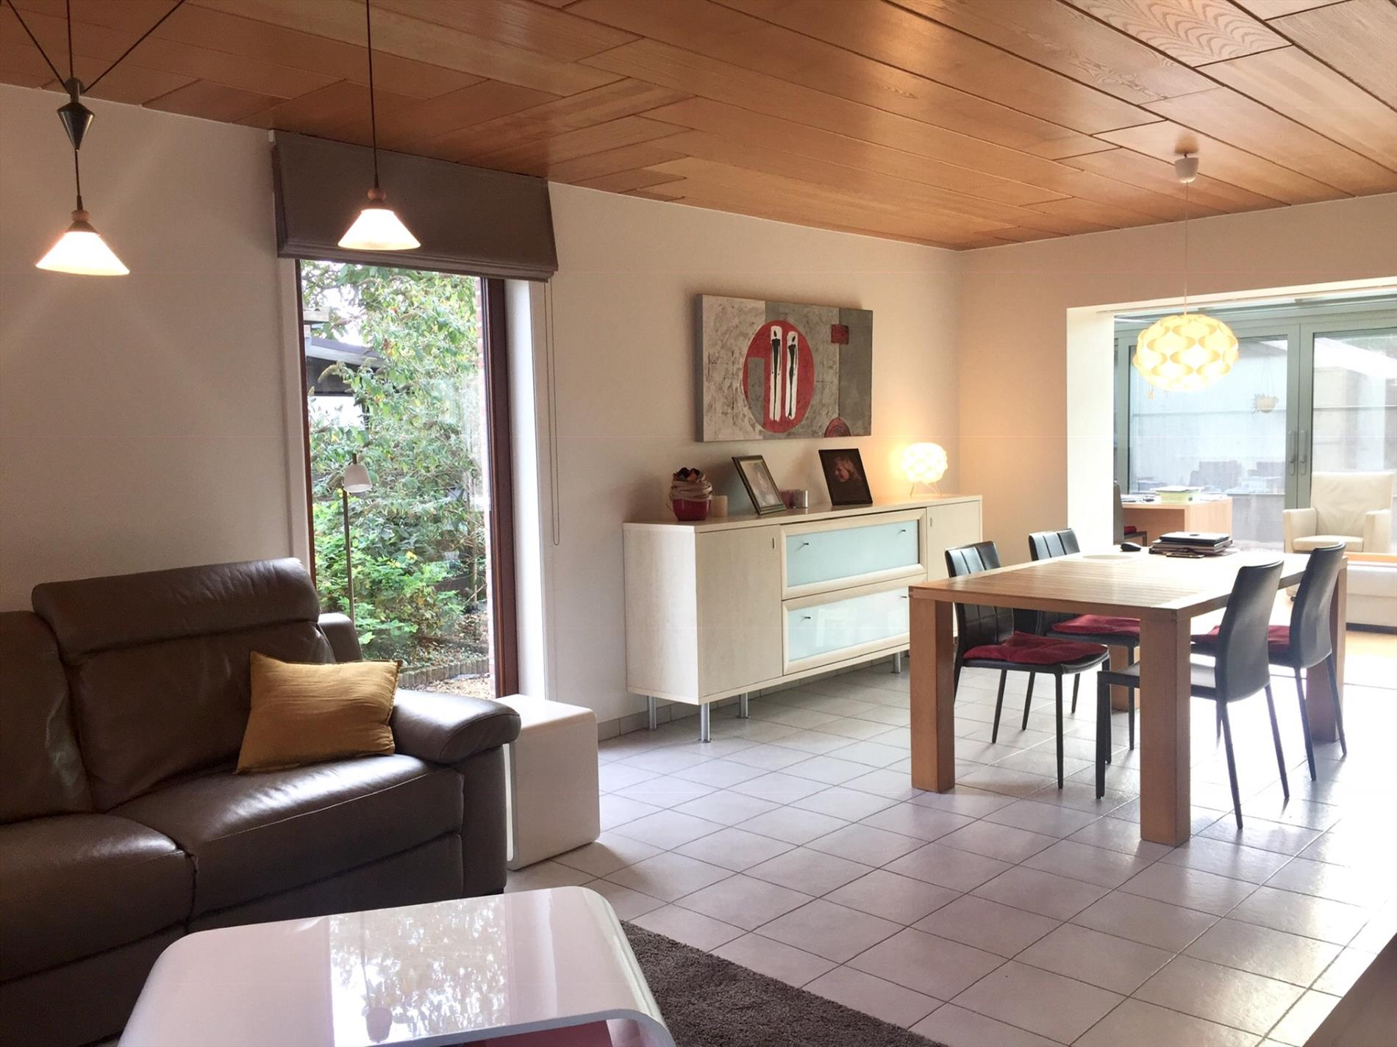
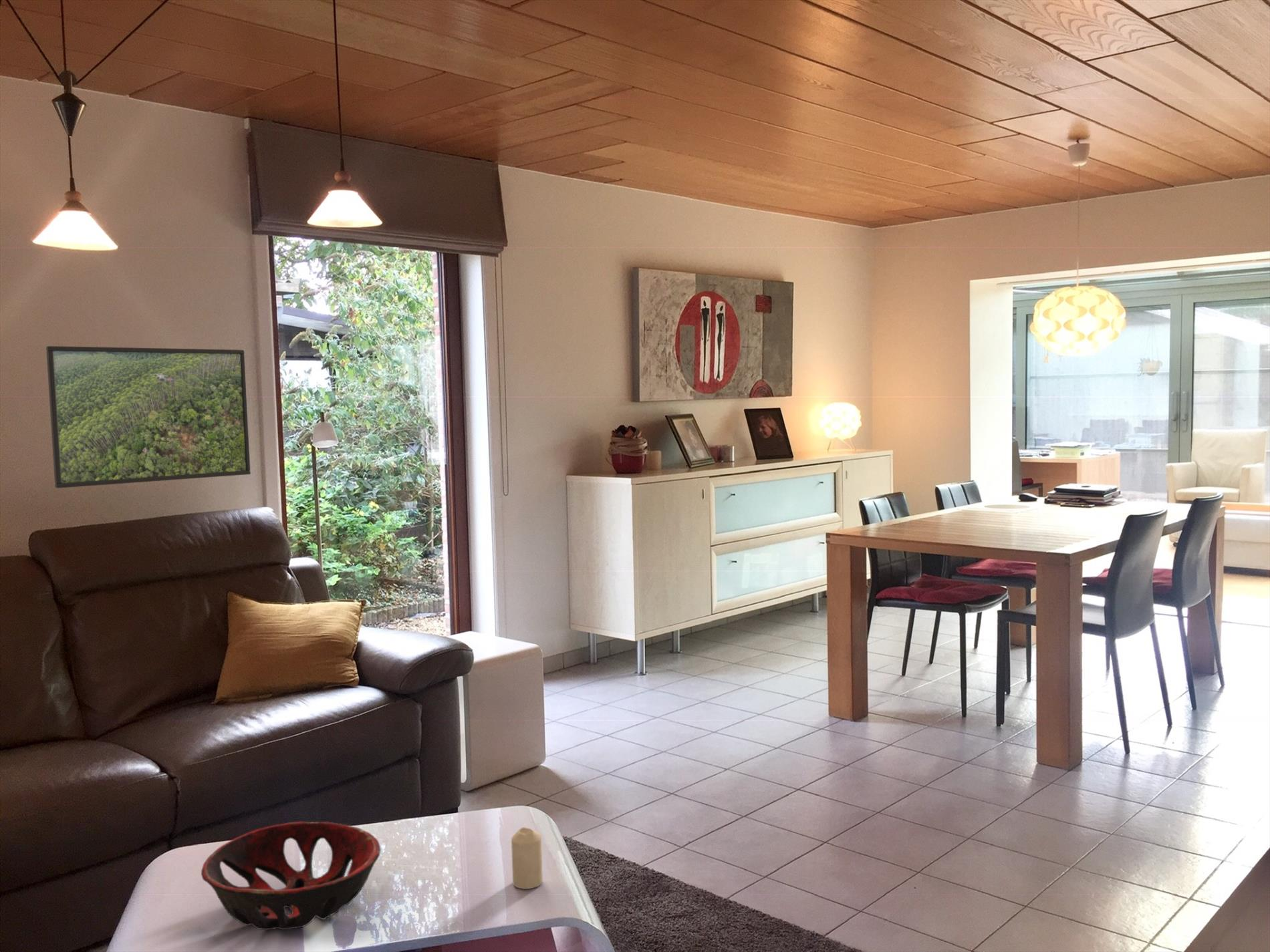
+ decorative bowl [201,821,382,931]
+ candle [511,826,543,890]
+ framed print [45,345,251,489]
